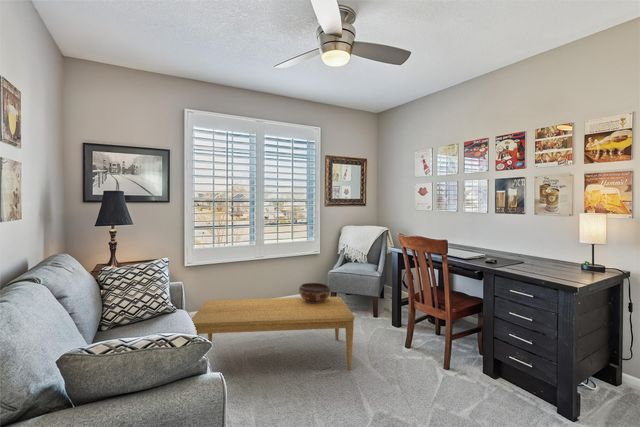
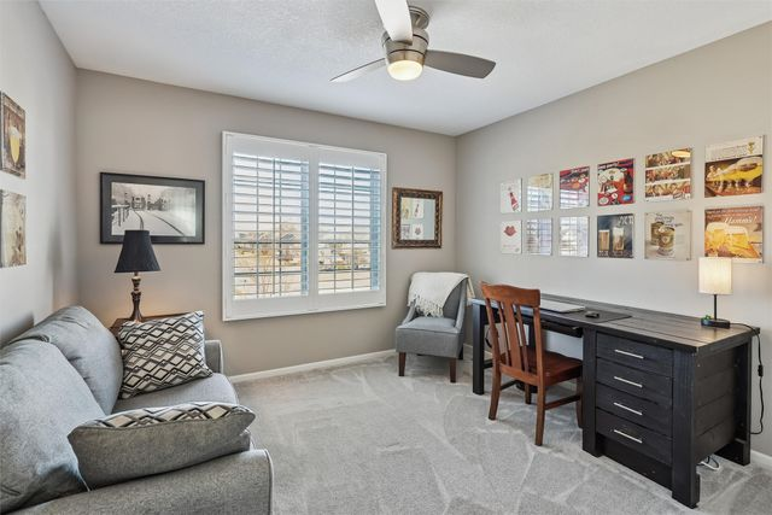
- coffee table [191,296,355,371]
- decorative bowl [298,282,332,303]
